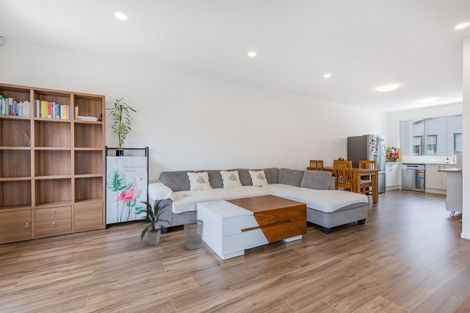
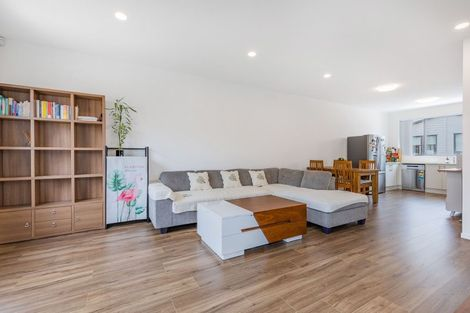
- wastebasket [183,218,204,250]
- indoor plant [135,197,173,246]
